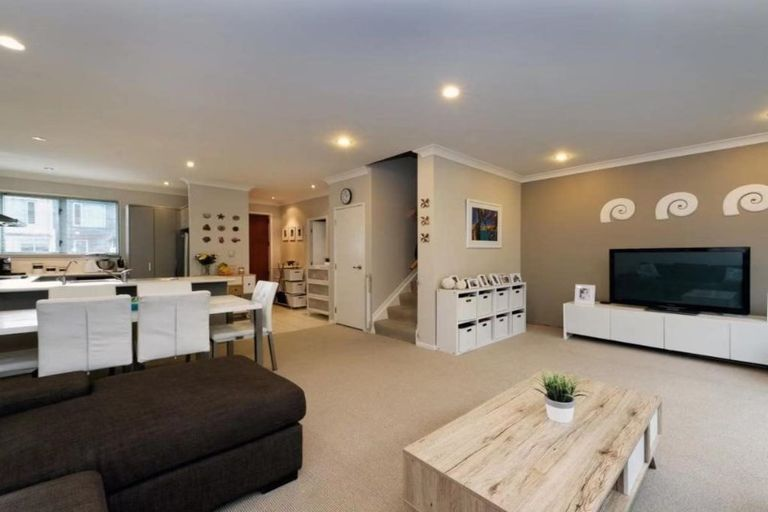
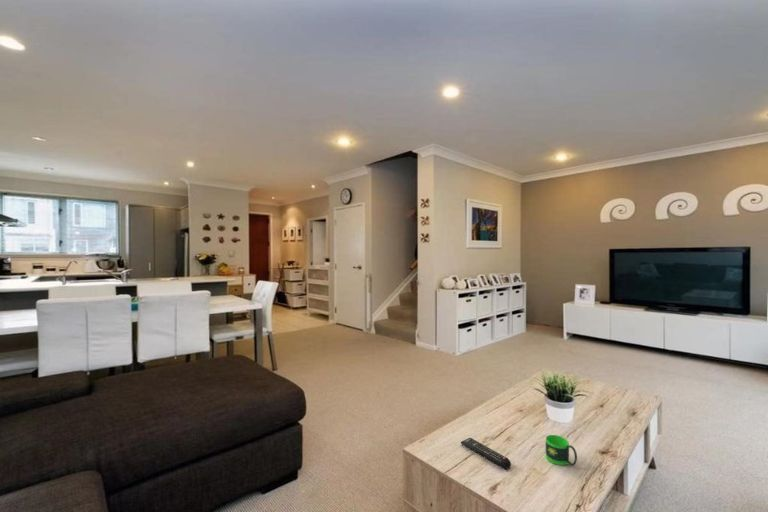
+ remote control [460,437,512,471]
+ mug [545,434,578,467]
